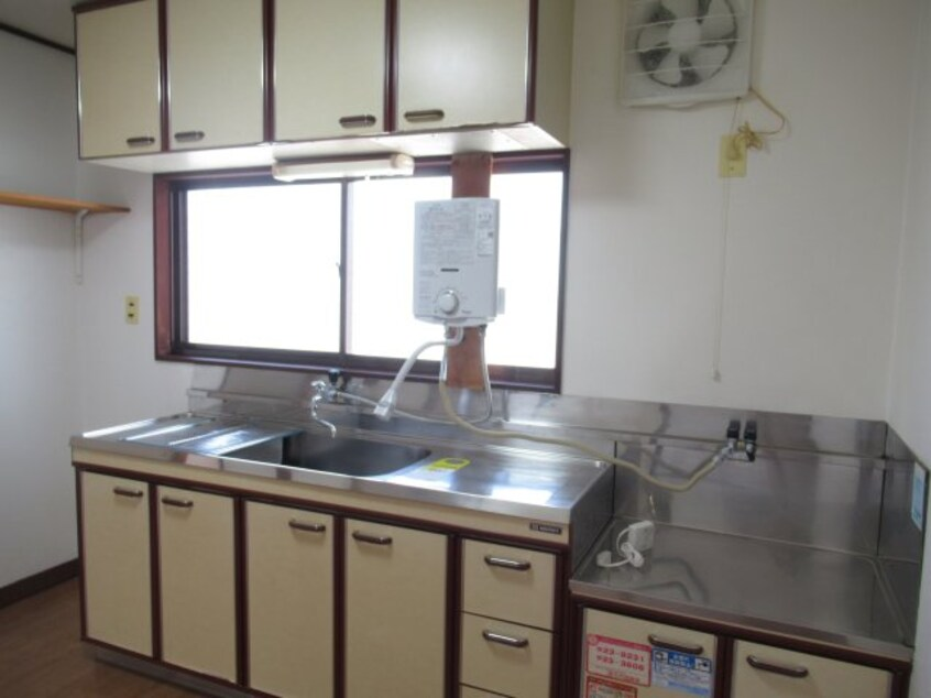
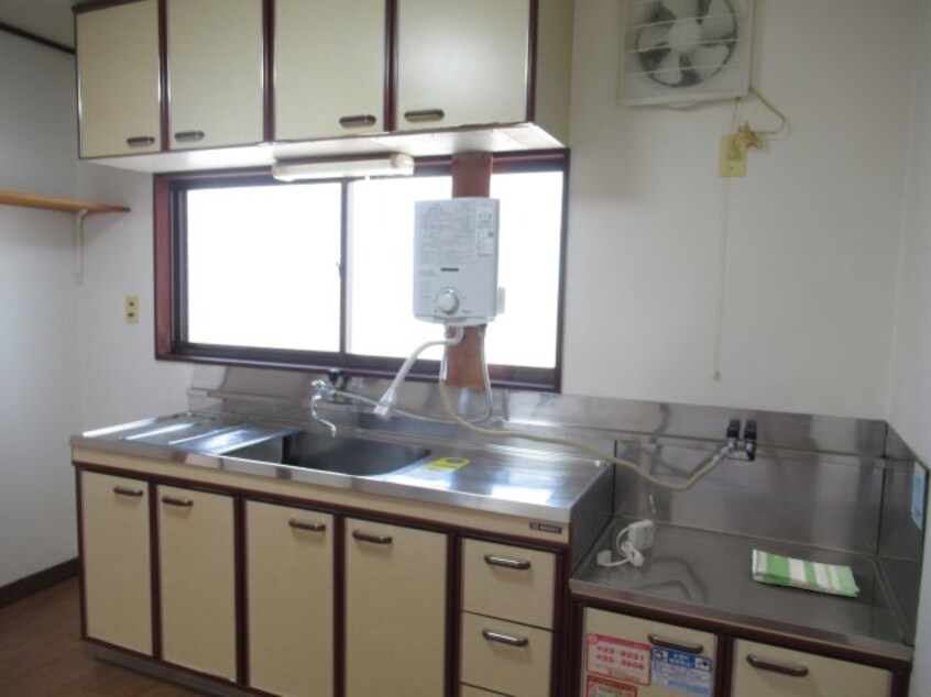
+ dish towel [751,549,861,598]
